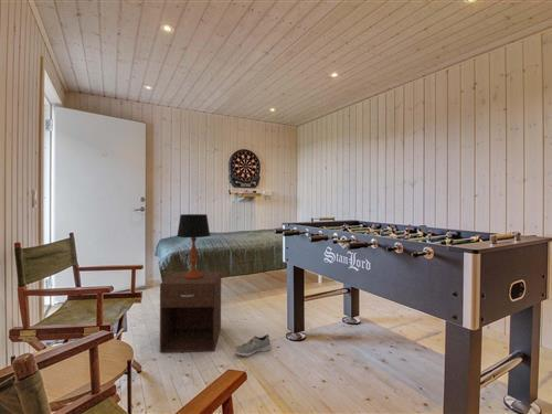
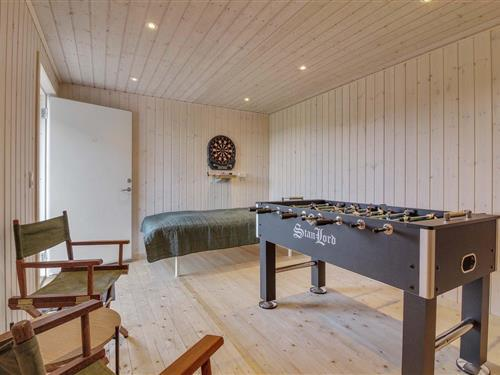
- sneaker [233,333,272,358]
- table lamp [176,213,211,279]
- nightstand [159,270,222,353]
